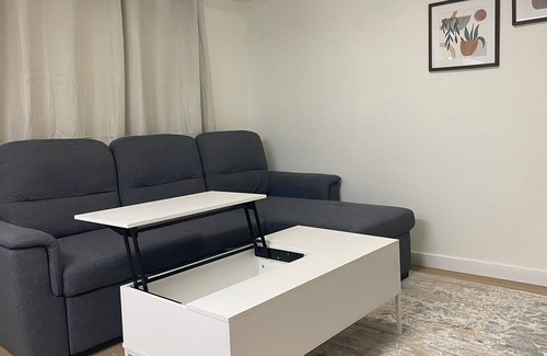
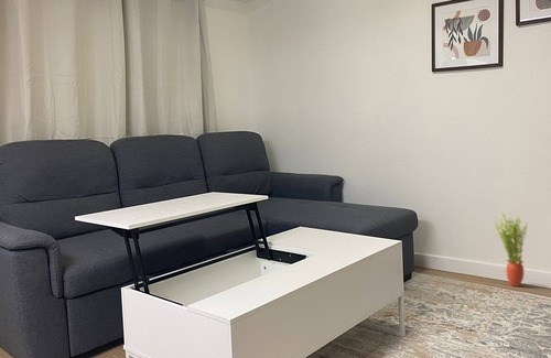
+ potted plant [493,211,529,288]
